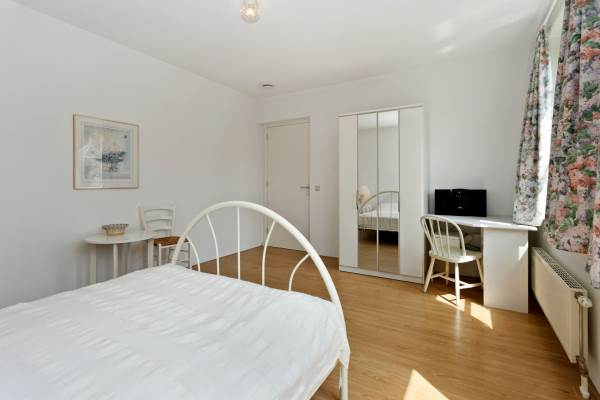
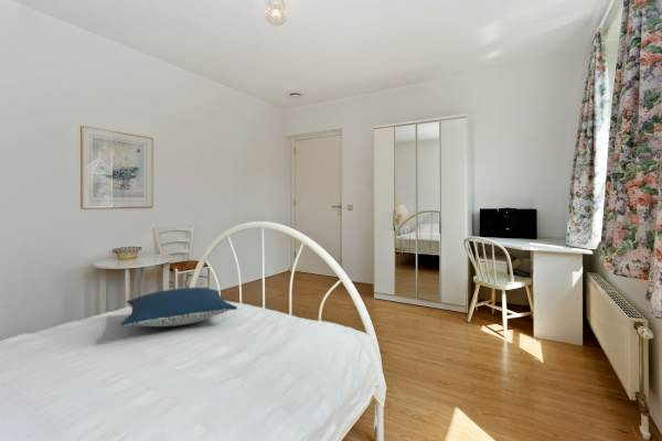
+ pillow [120,287,238,327]
